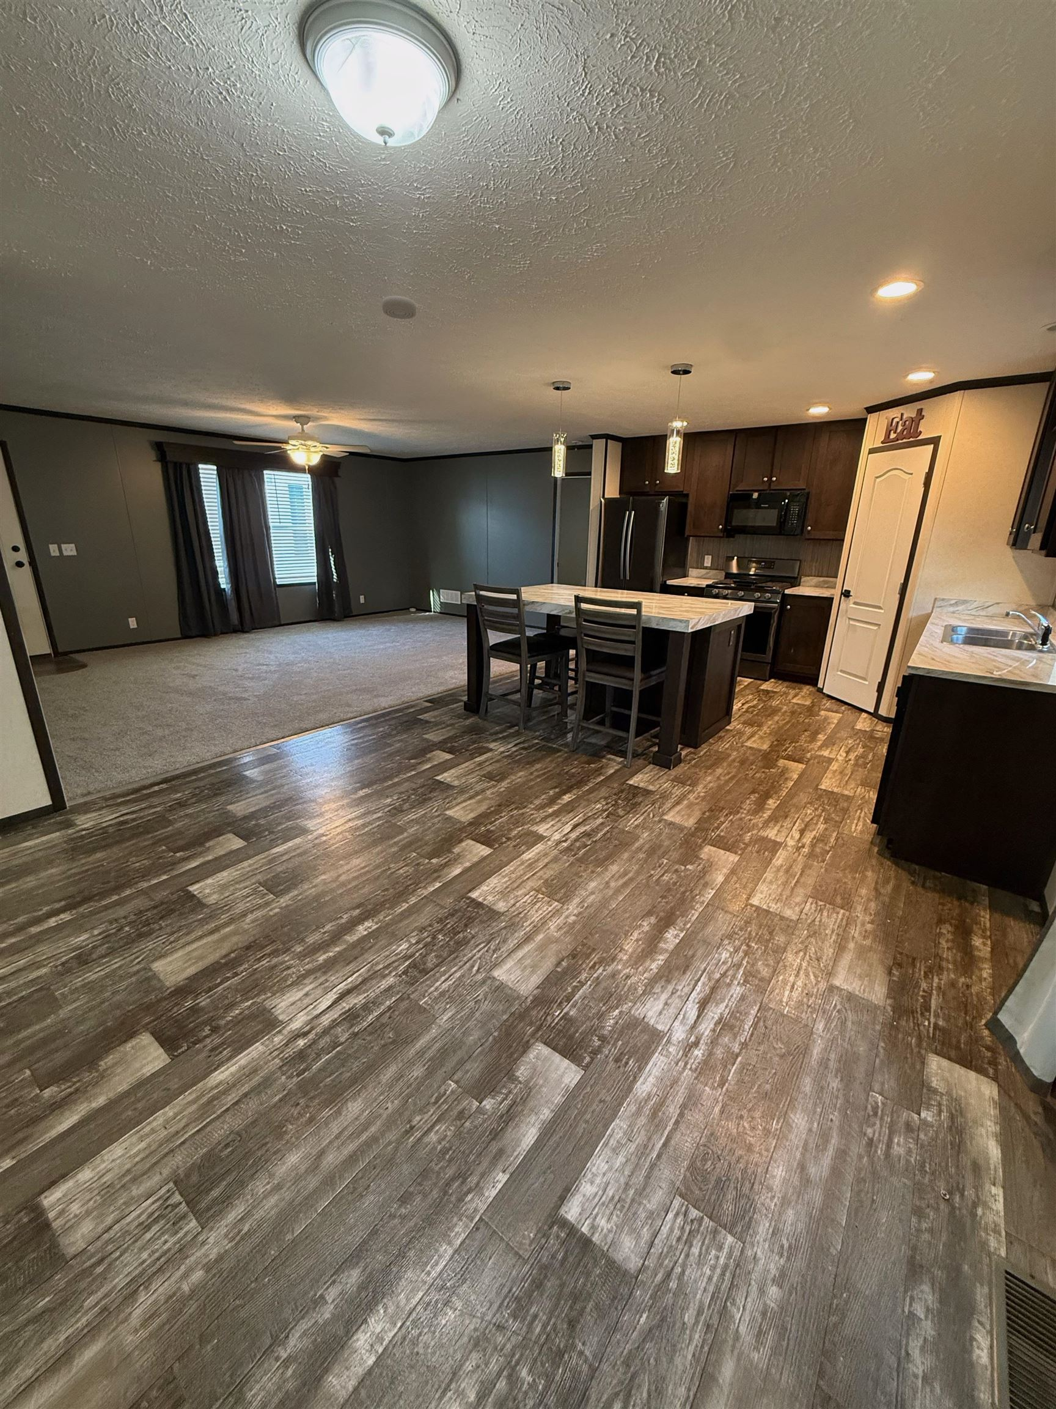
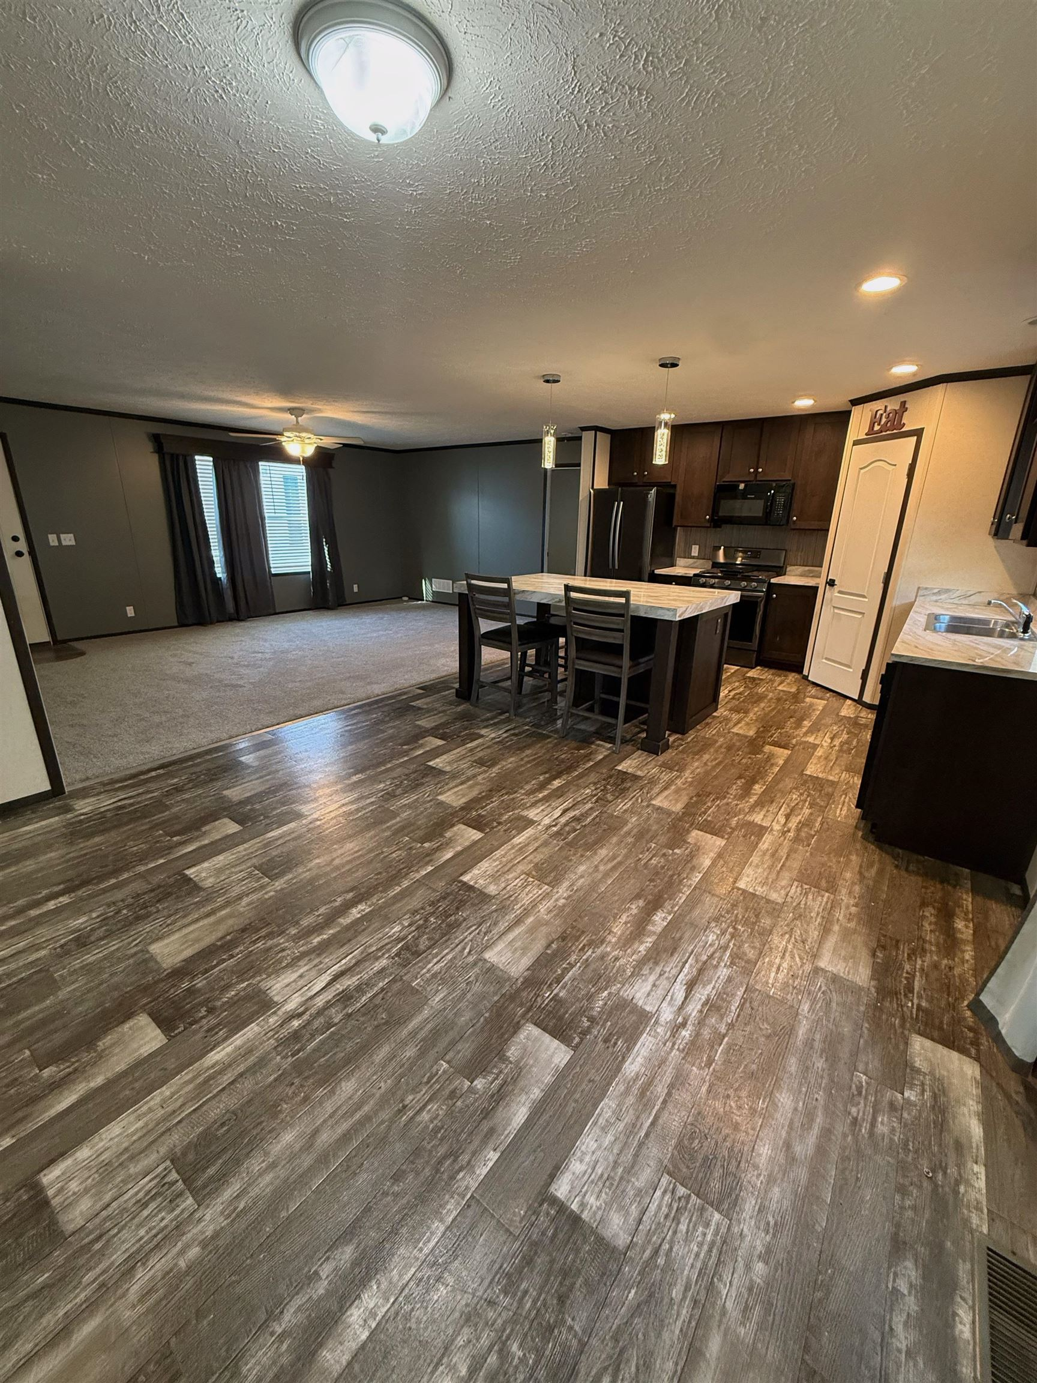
- smoke detector [382,295,417,320]
